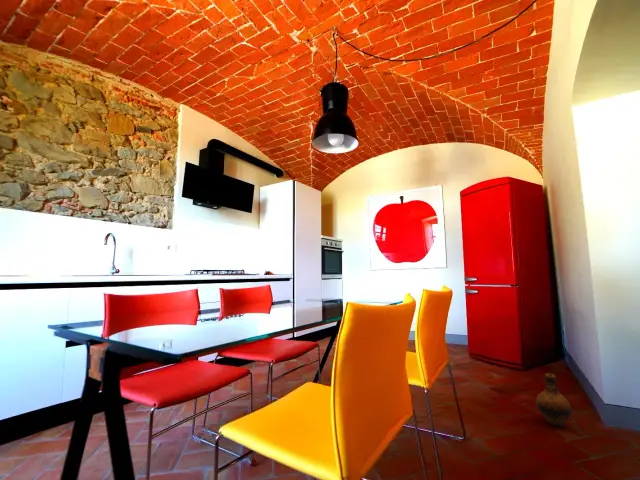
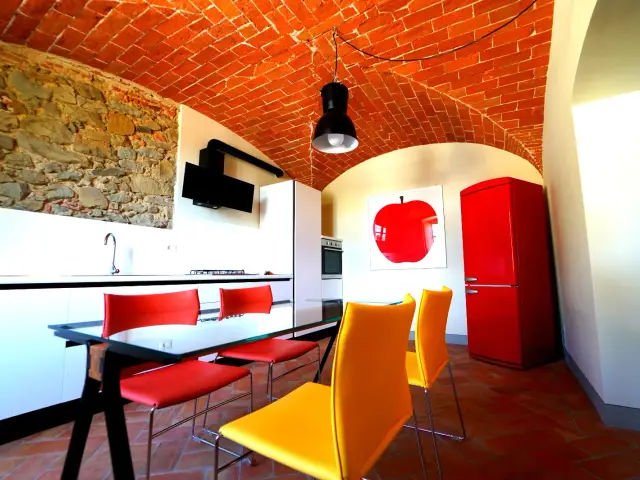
- ceramic jug [535,373,573,428]
